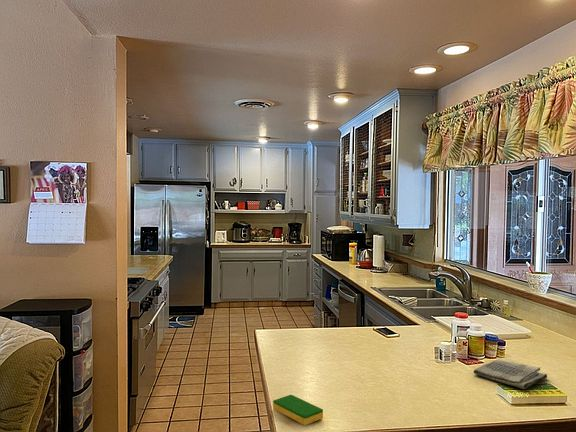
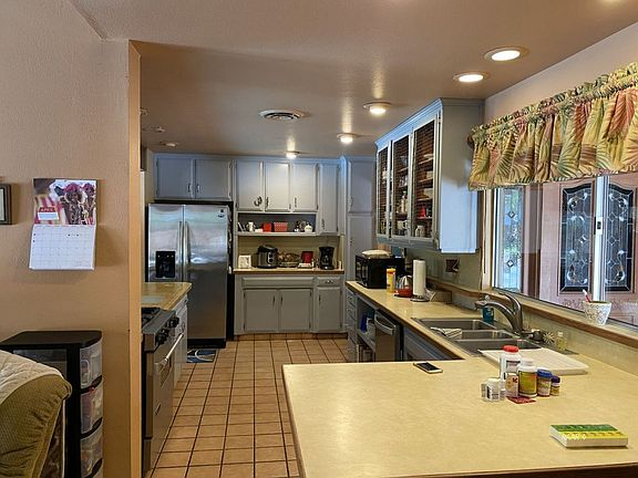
- dish towel [473,359,548,390]
- dish sponge [272,394,324,426]
